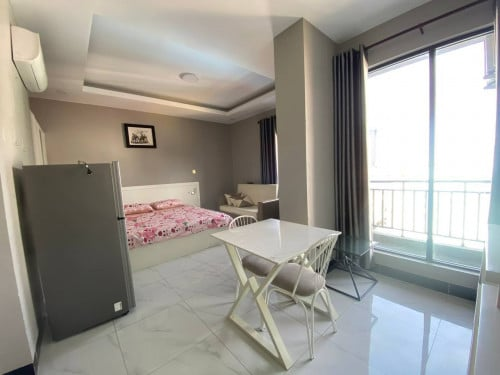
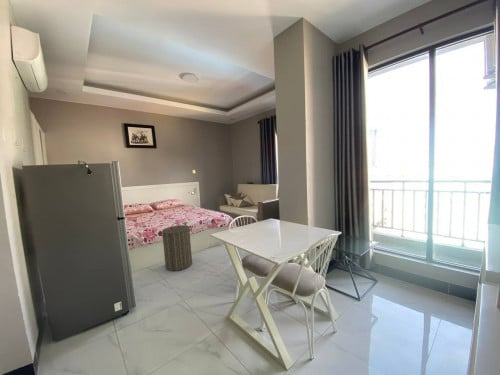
+ laundry hamper [158,222,193,272]
